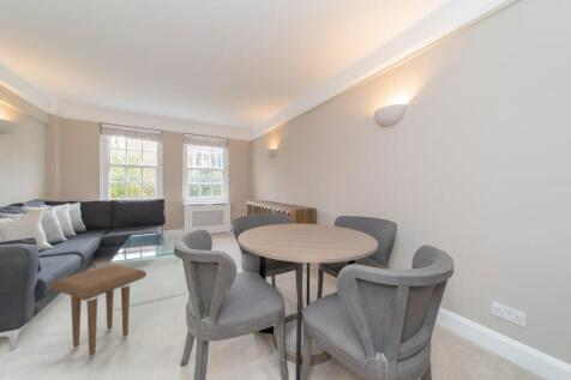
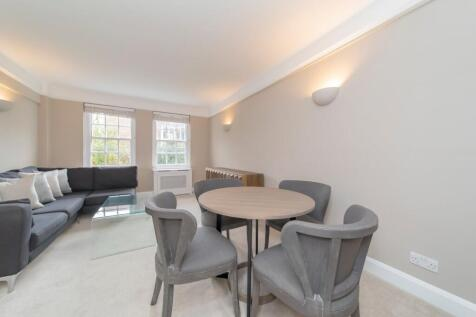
- side table [48,263,148,358]
